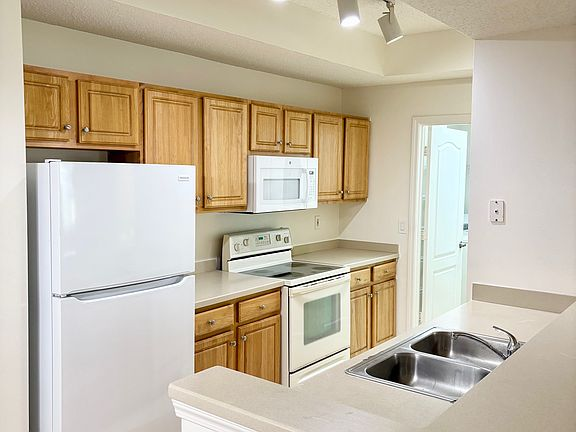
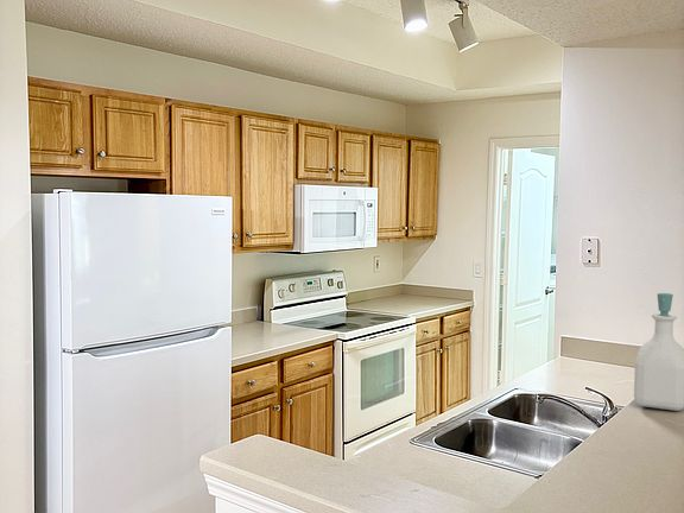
+ soap bottle [633,292,684,412]
